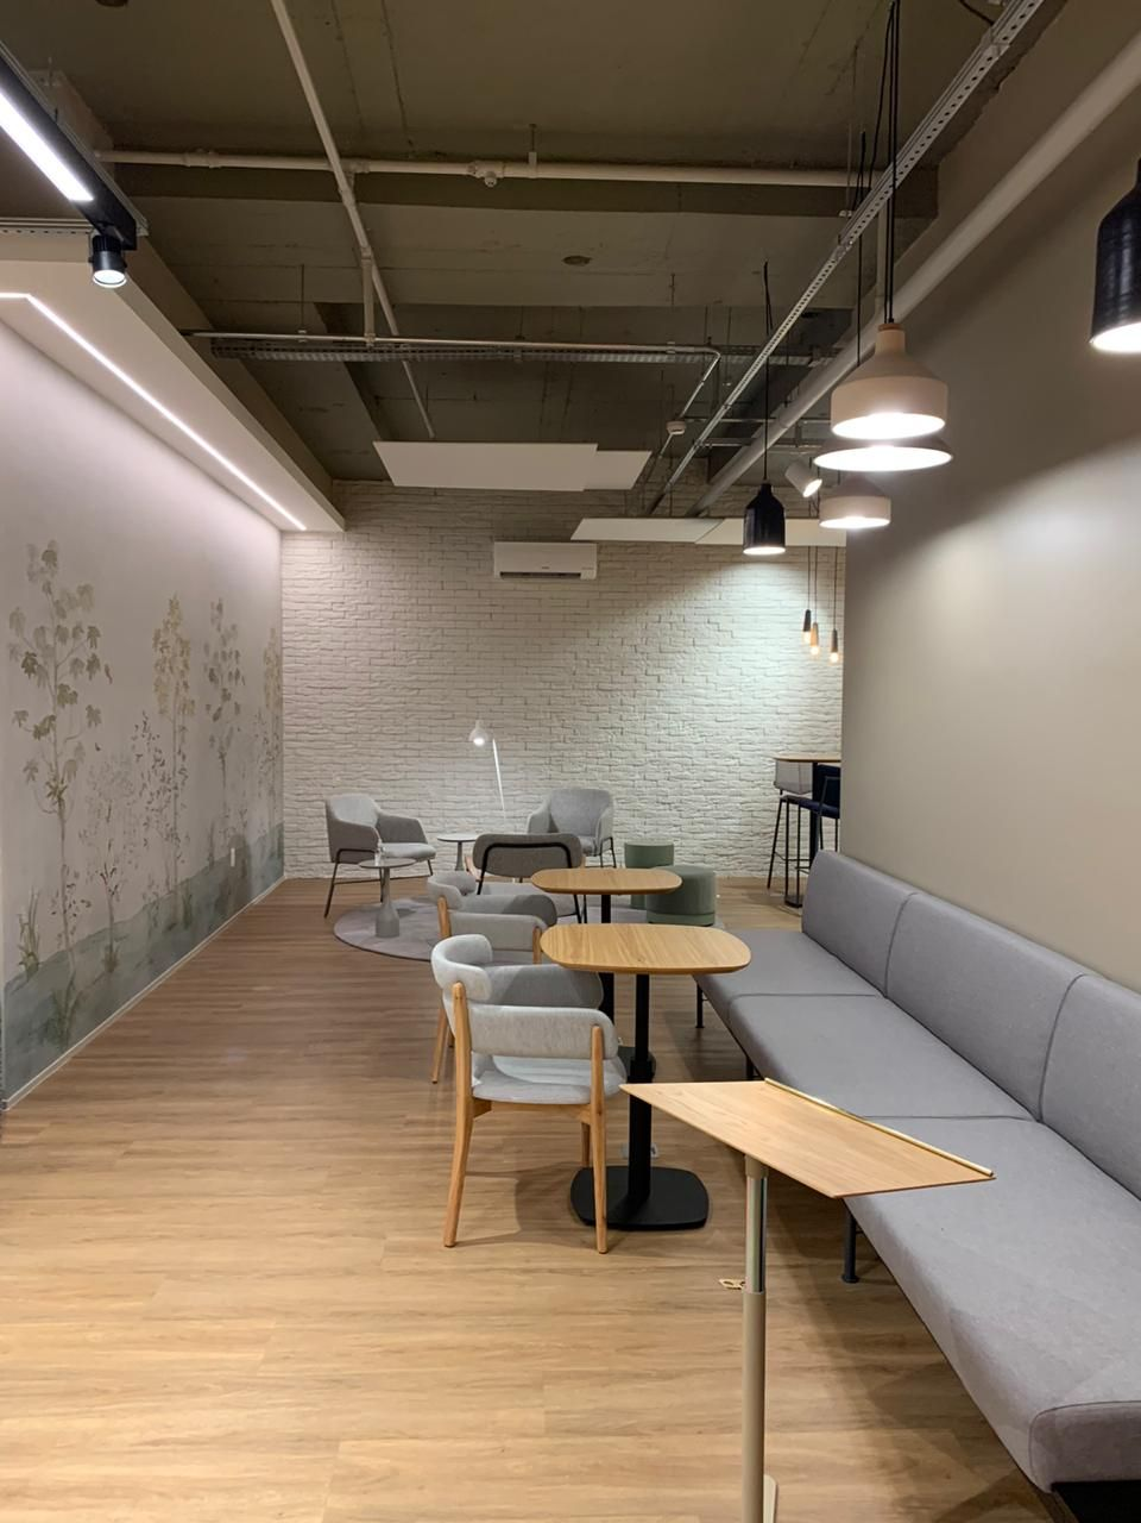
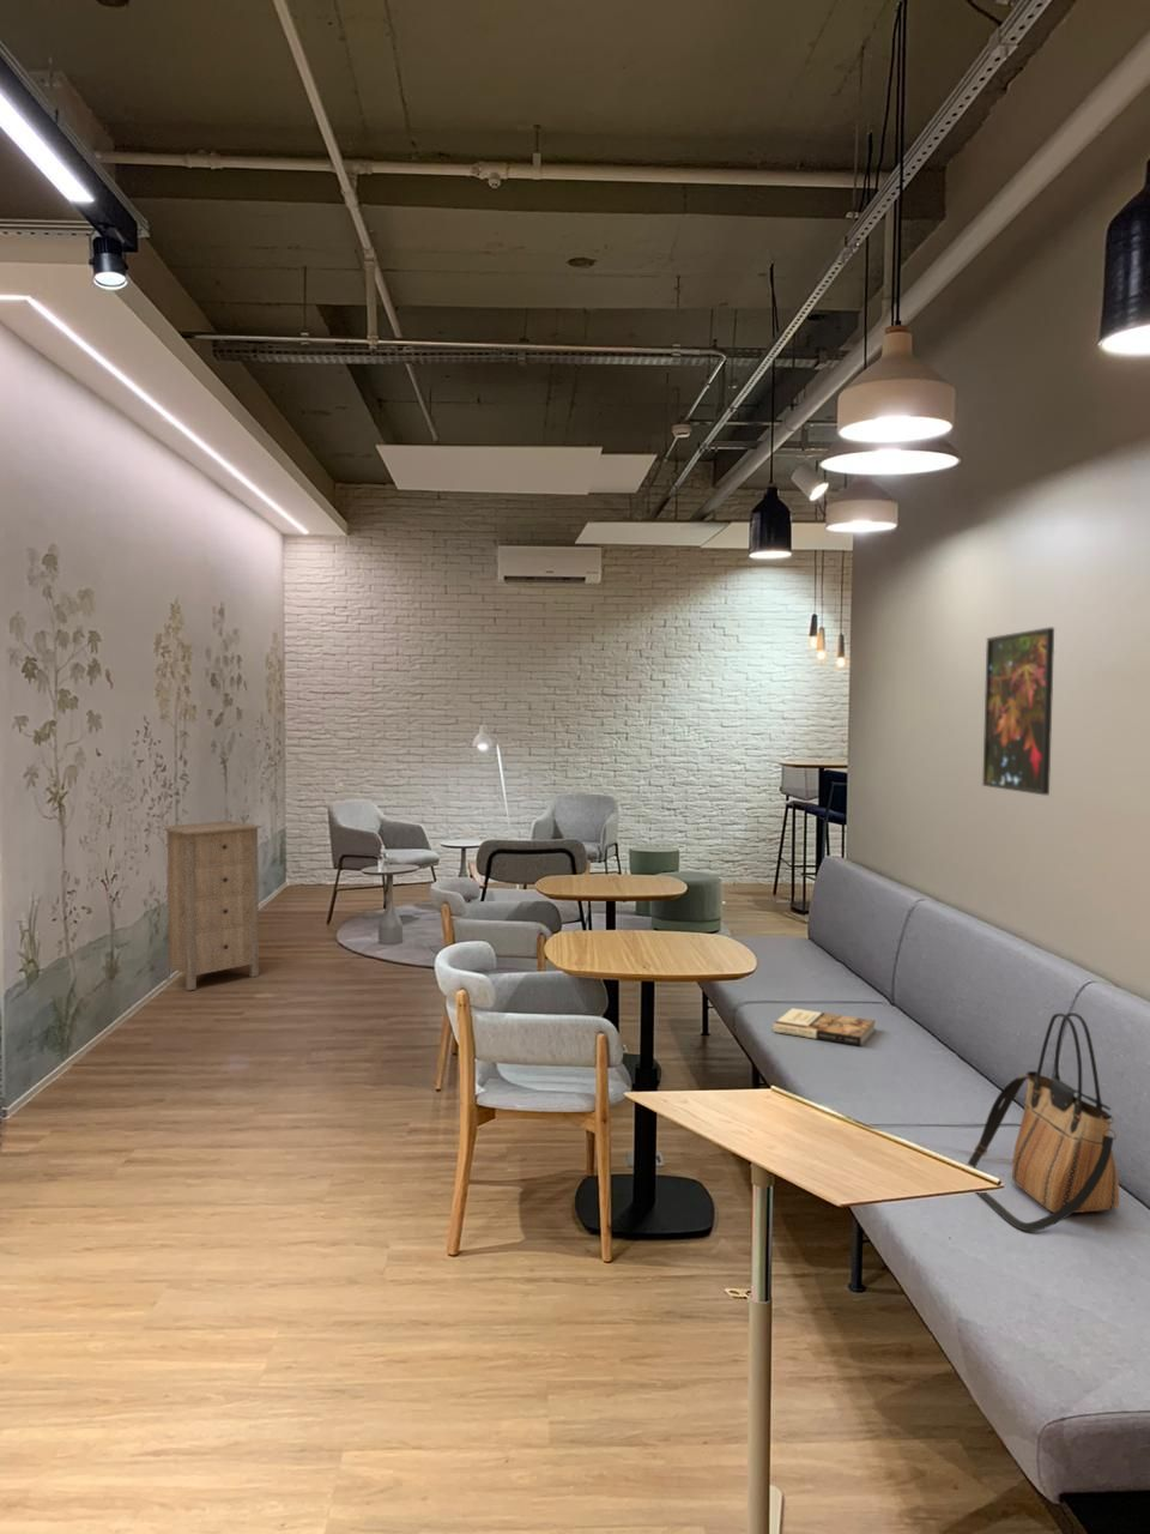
+ storage cabinet [163,820,263,992]
+ tote bag [966,1011,1120,1232]
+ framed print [981,627,1056,796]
+ book [773,1006,877,1047]
